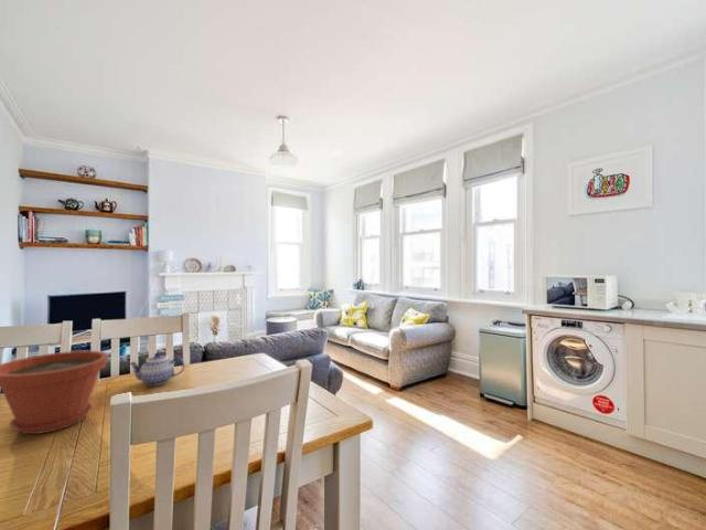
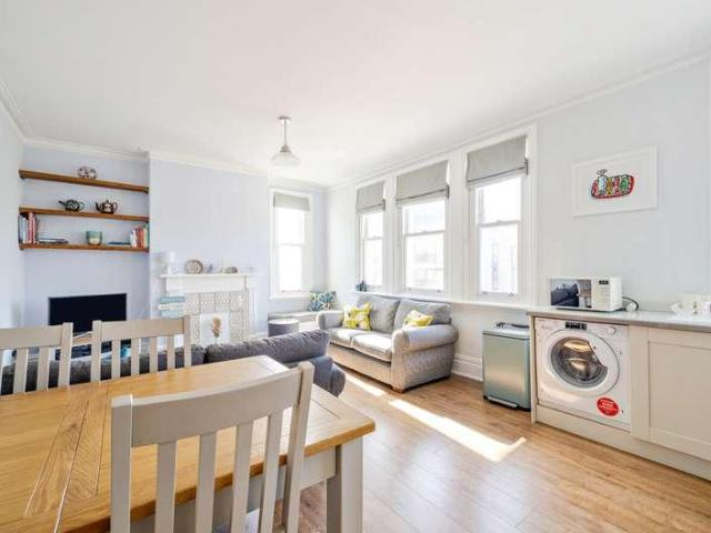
- plant pot [0,350,110,435]
- teapot [127,352,185,386]
